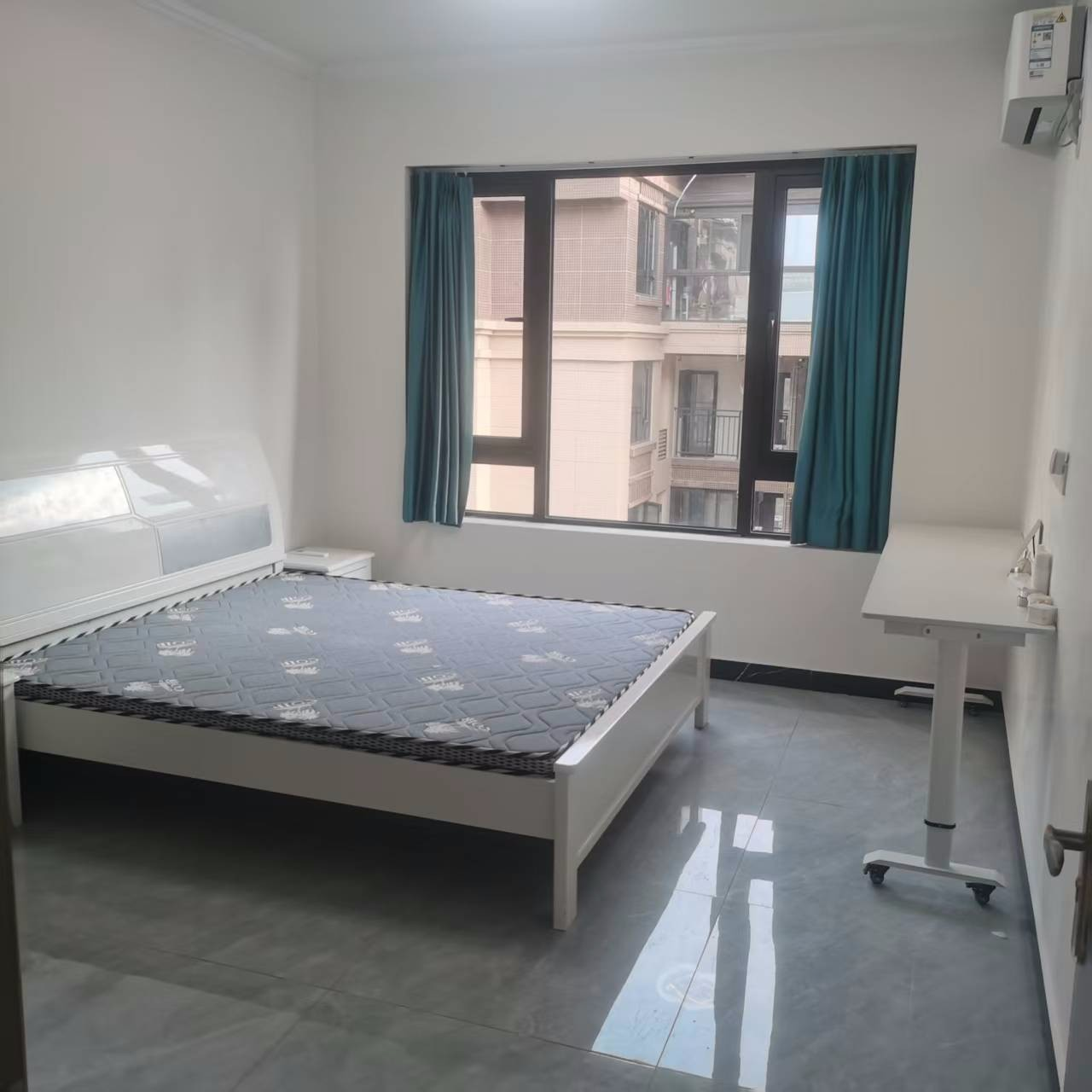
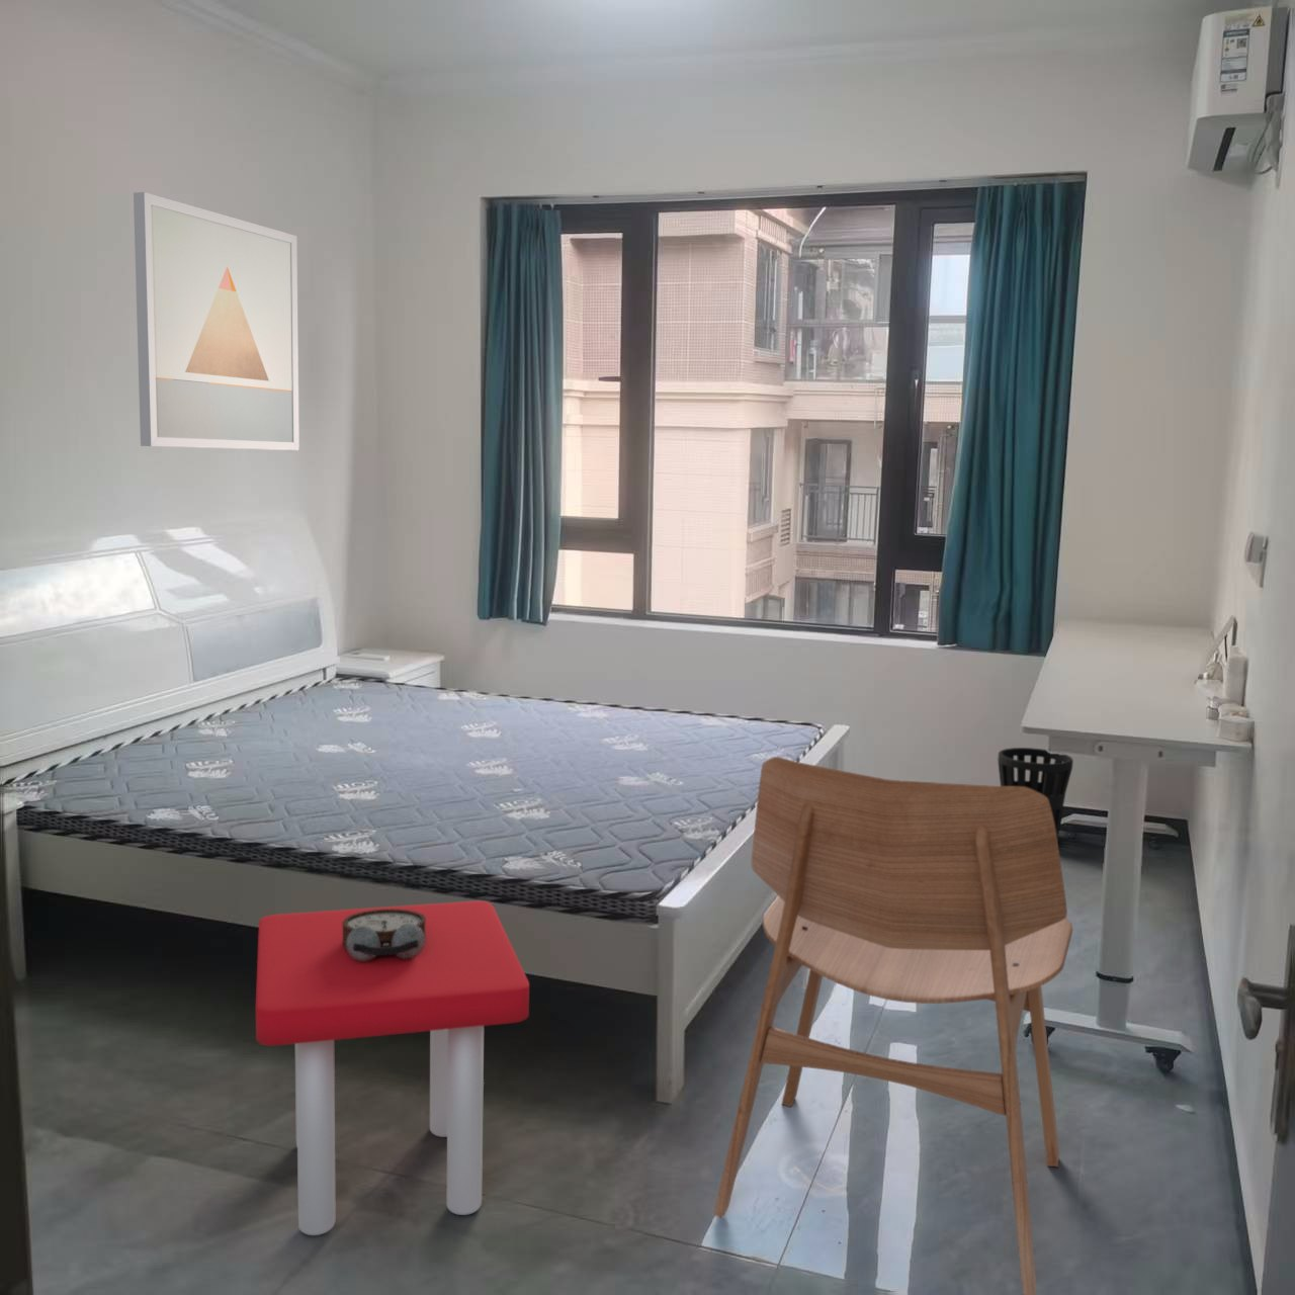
+ stool [255,899,530,1237]
+ alarm clock [342,908,426,961]
+ dining chair [713,755,1073,1295]
+ wall art [133,191,300,451]
+ wastebasket [996,747,1074,844]
